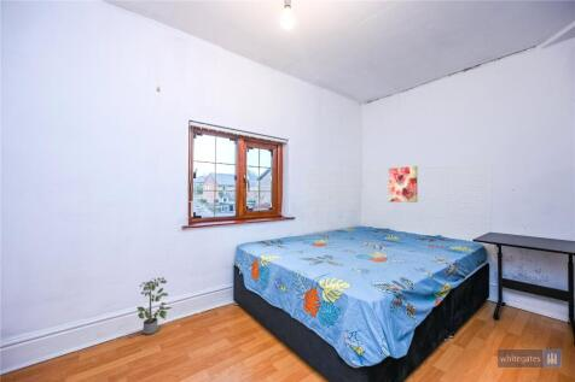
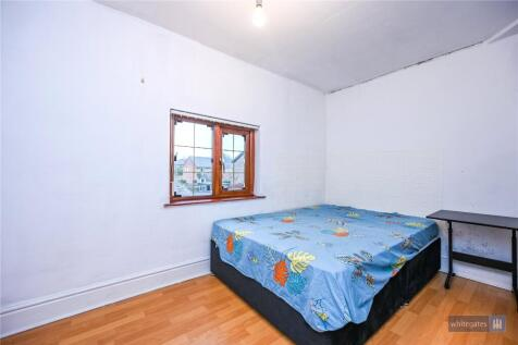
- potted plant [137,276,173,335]
- wall art [388,165,418,204]
